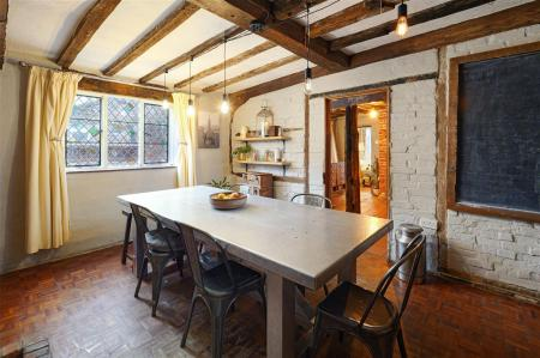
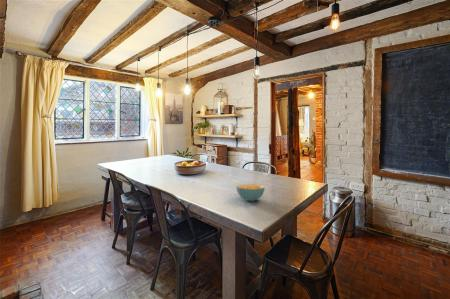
+ cereal bowl [235,183,266,202]
